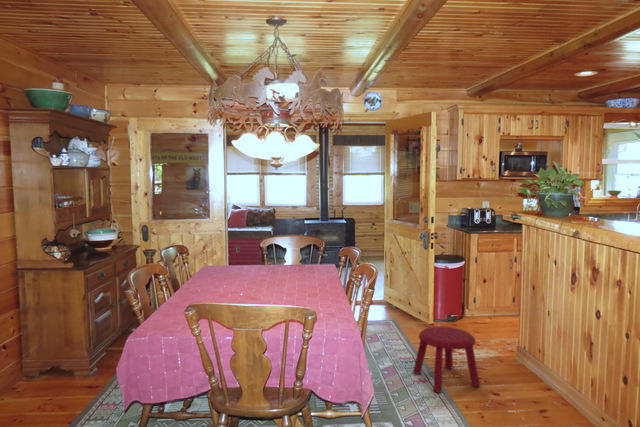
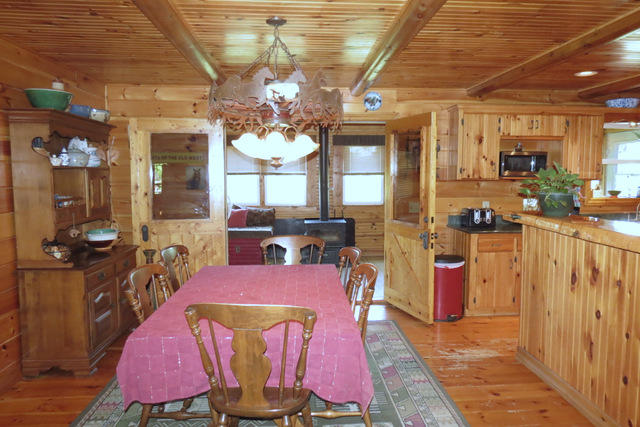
- stool [412,325,481,394]
